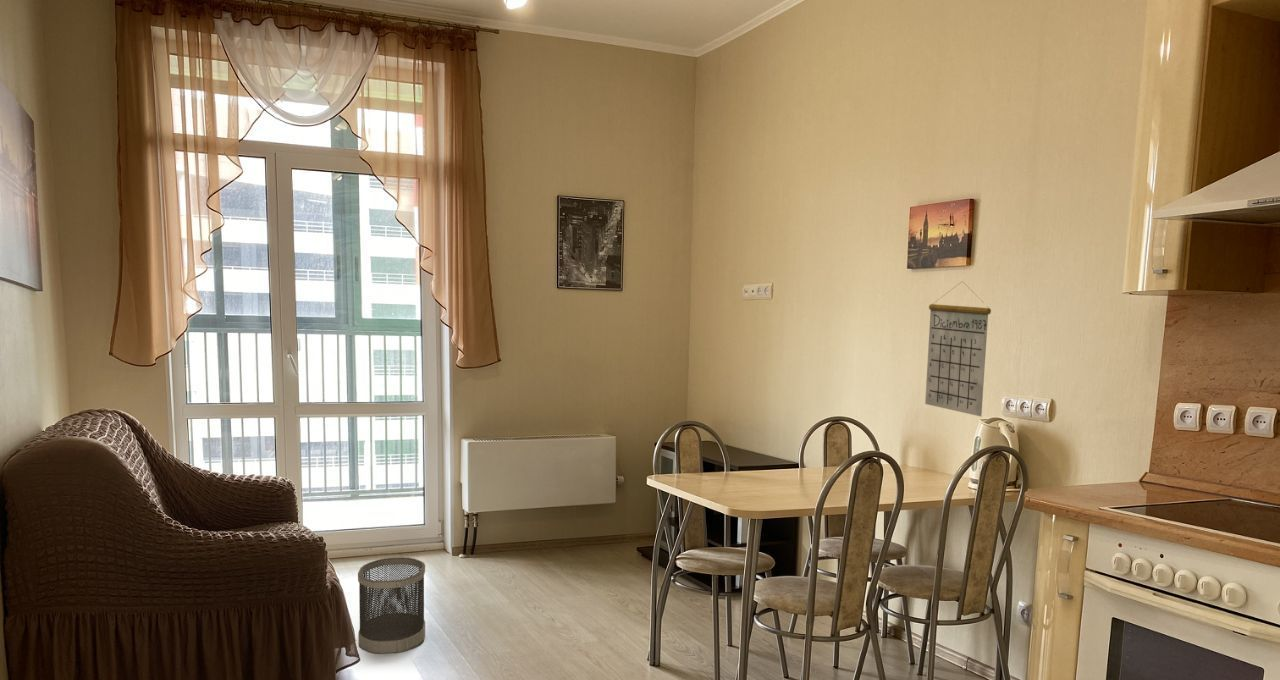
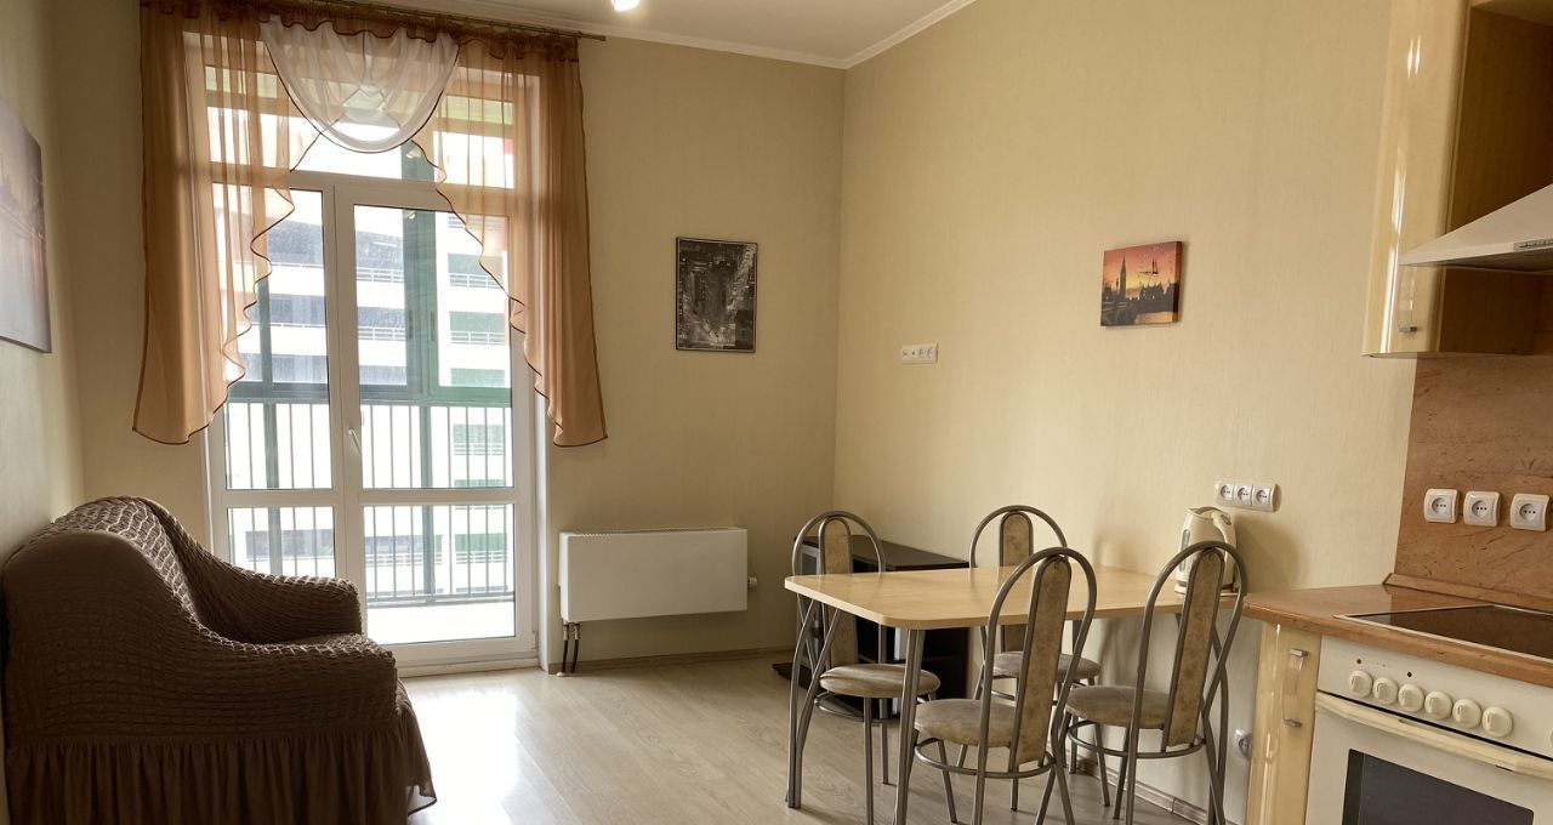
- calendar [924,280,992,417]
- wastebasket [357,556,426,655]
